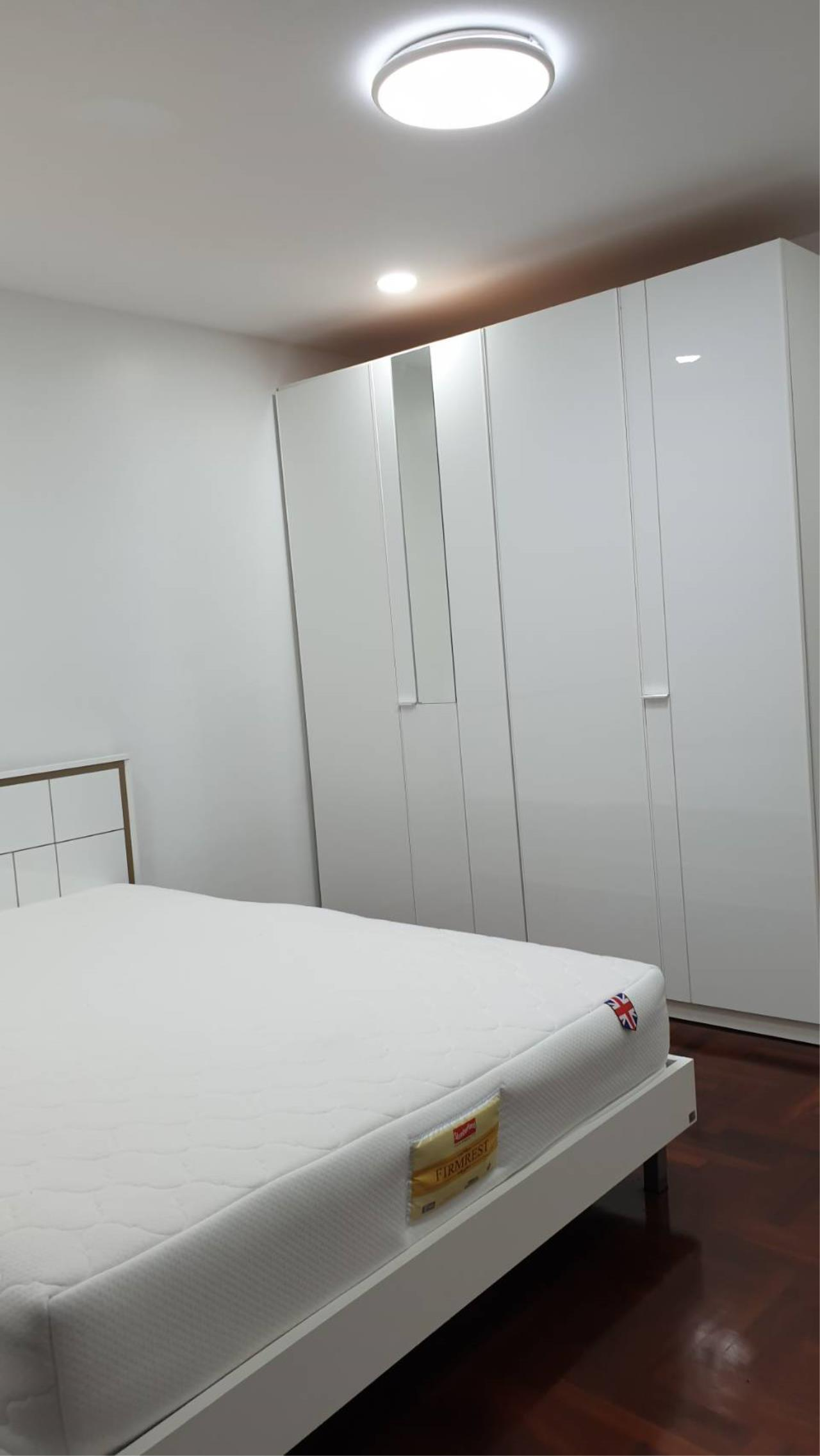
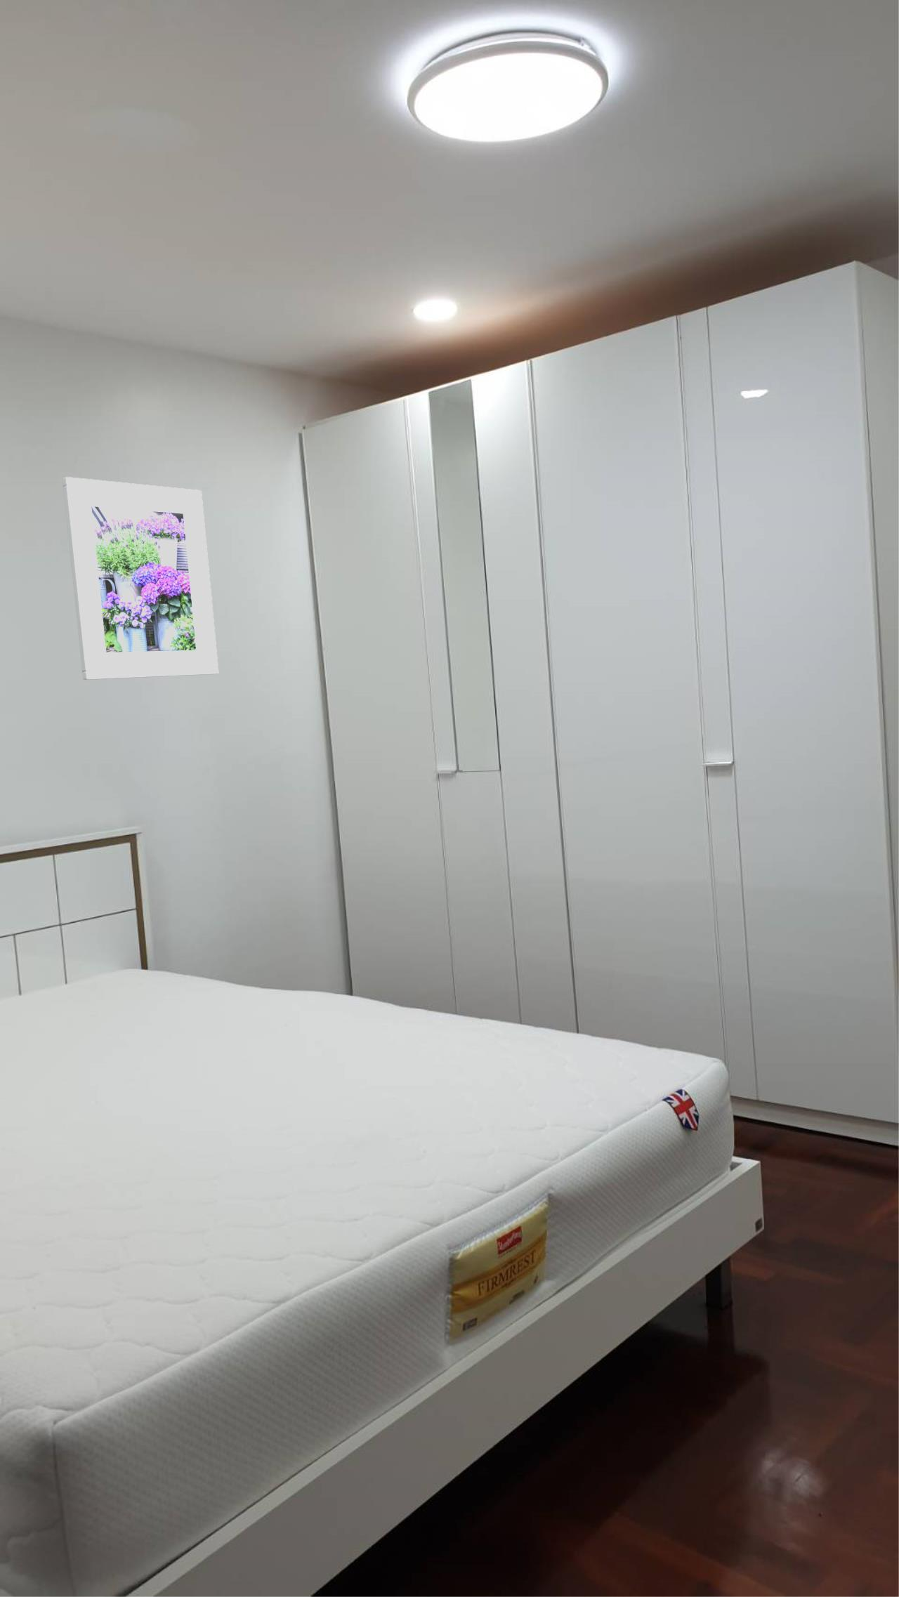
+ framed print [61,476,219,680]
